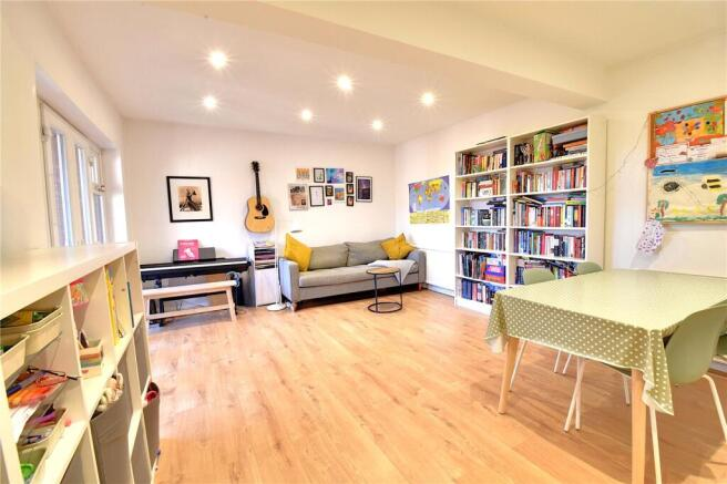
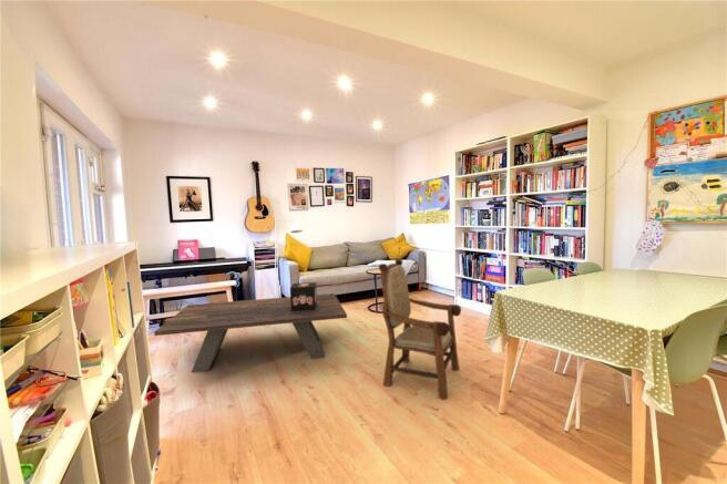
+ coffee table [153,292,348,373]
+ decorative box [289,281,318,311]
+ armchair [378,258,462,400]
